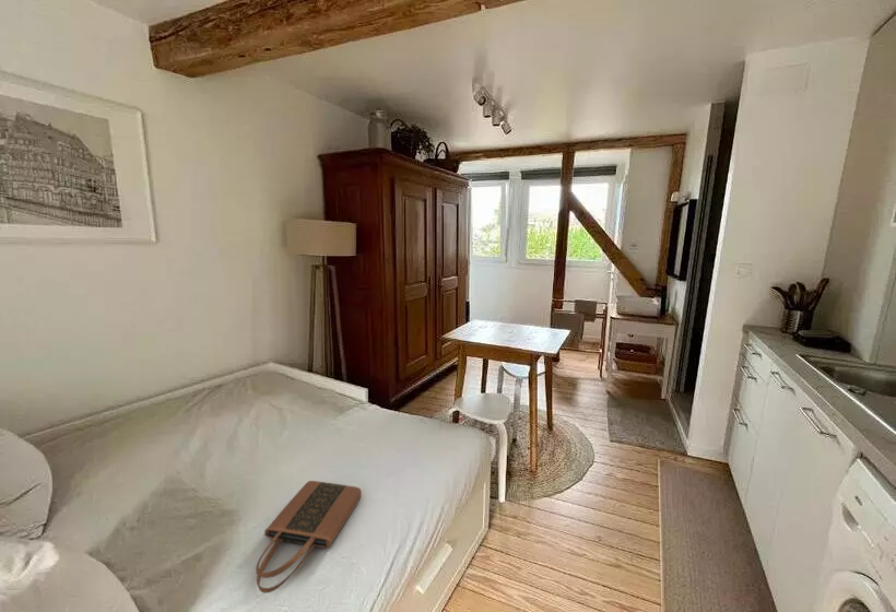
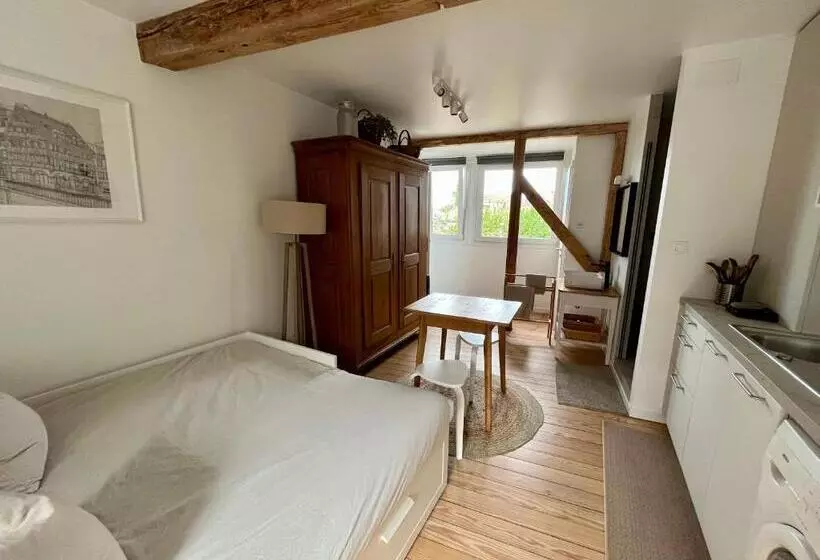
- tote bag [255,480,363,595]
